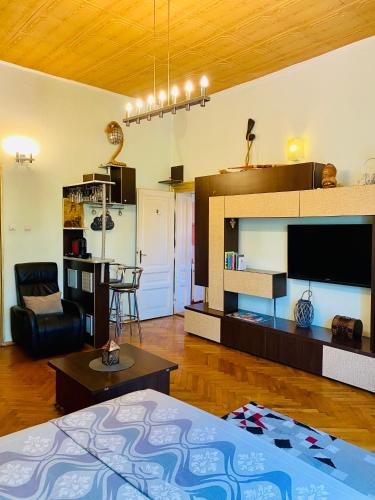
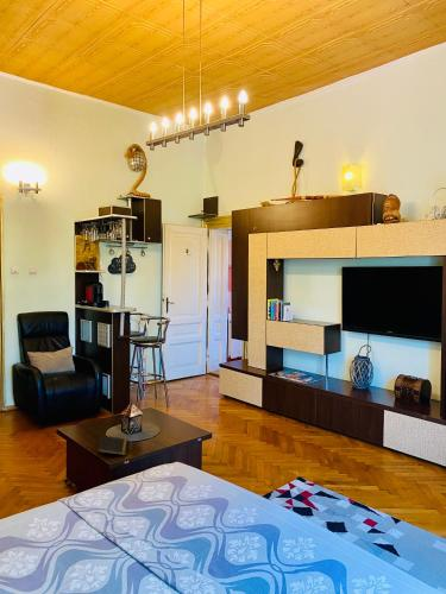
+ notepad [96,435,130,459]
